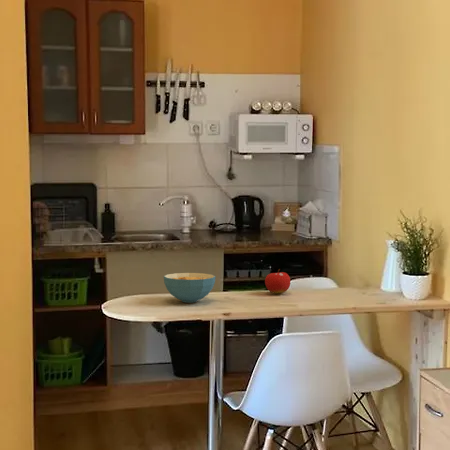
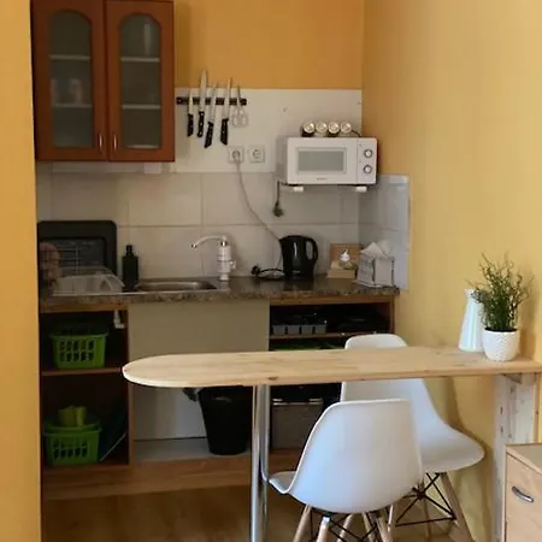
- fruit [264,268,292,295]
- cereal bowl [163,272,217,304]
